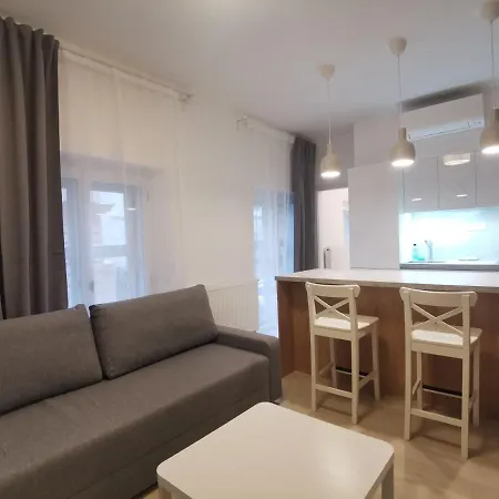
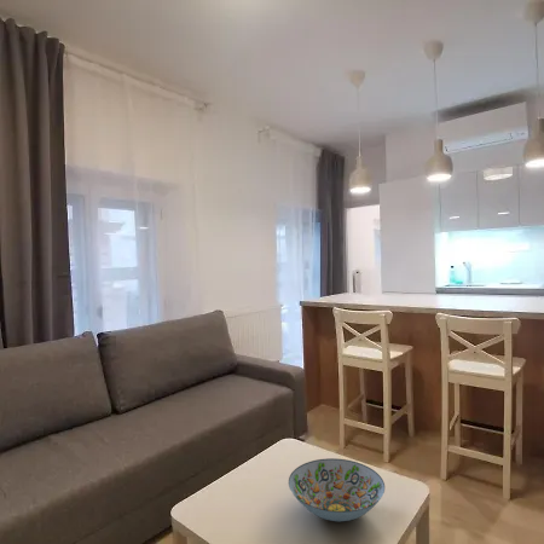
+ decorative bowl [288,457,386,522]
